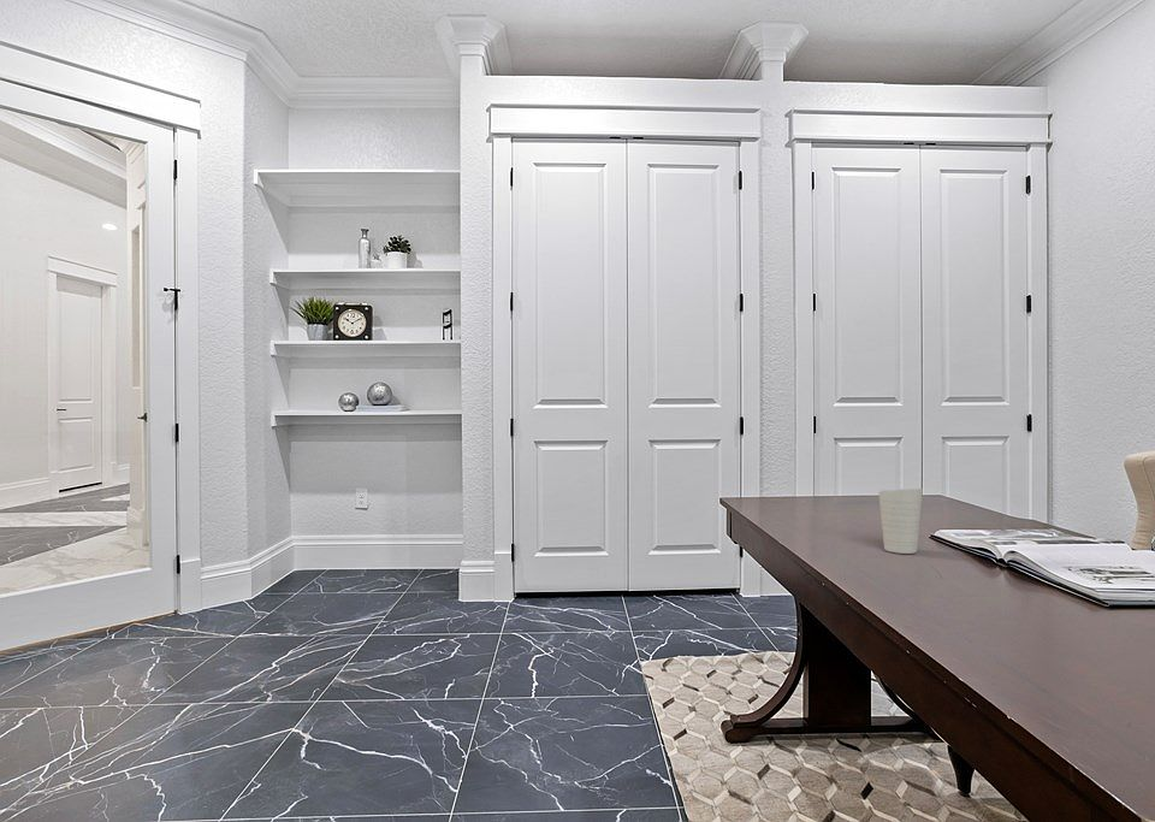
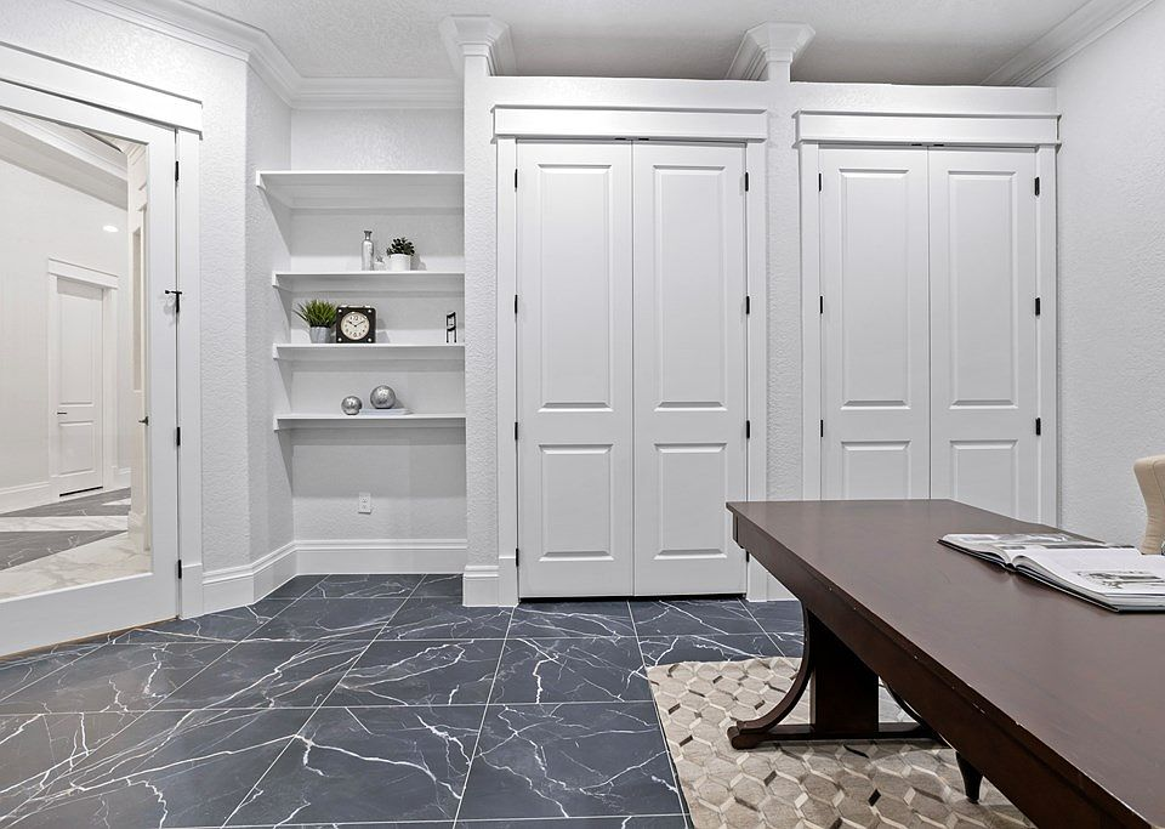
- cup [877,487,924,555]
